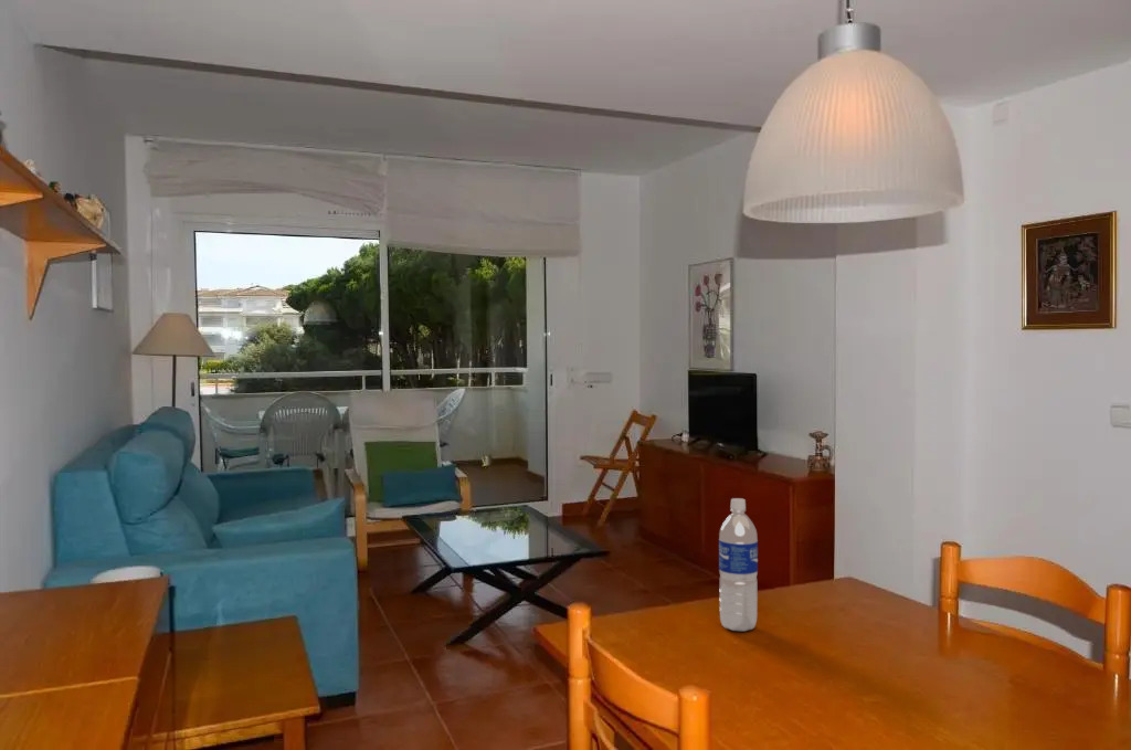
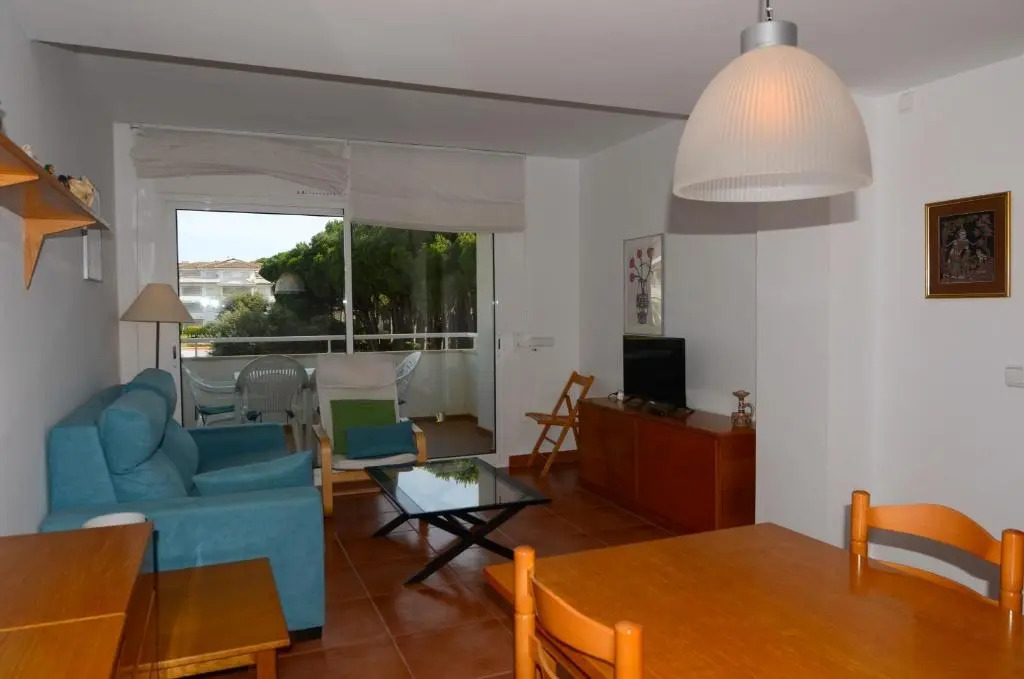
- water bottle [718,497,759,632]
